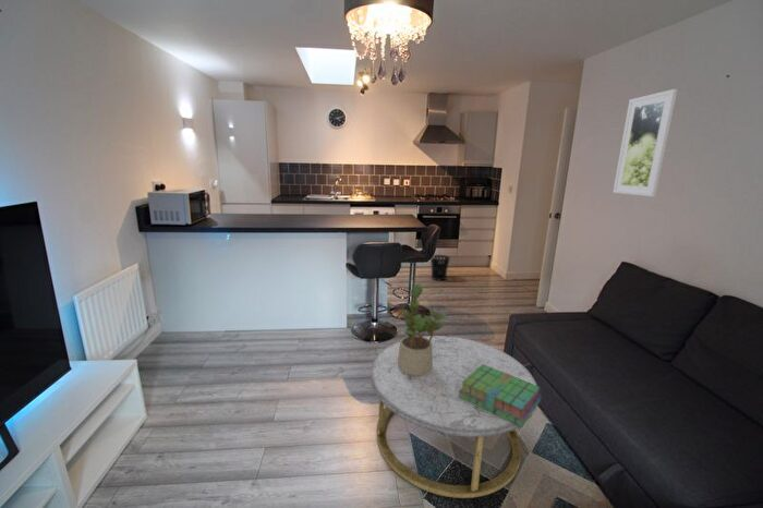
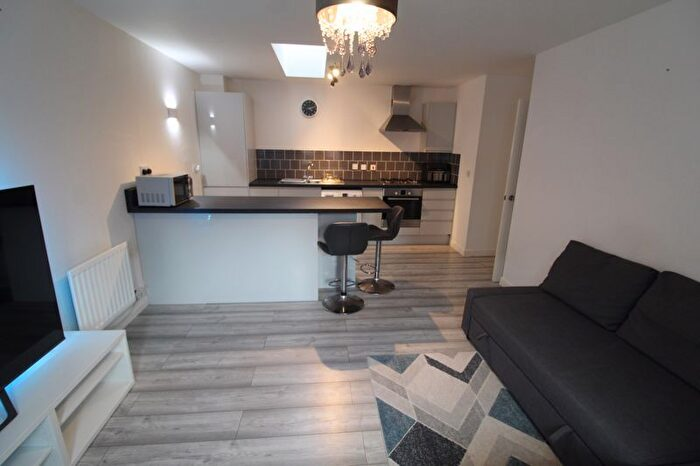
- stack of books [458,364,542,430]
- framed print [611,88,679,197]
- wastebasket [429,254,451,281]
- potted plant [398,282,448,375]
- coffee table [370,335,538,499]
